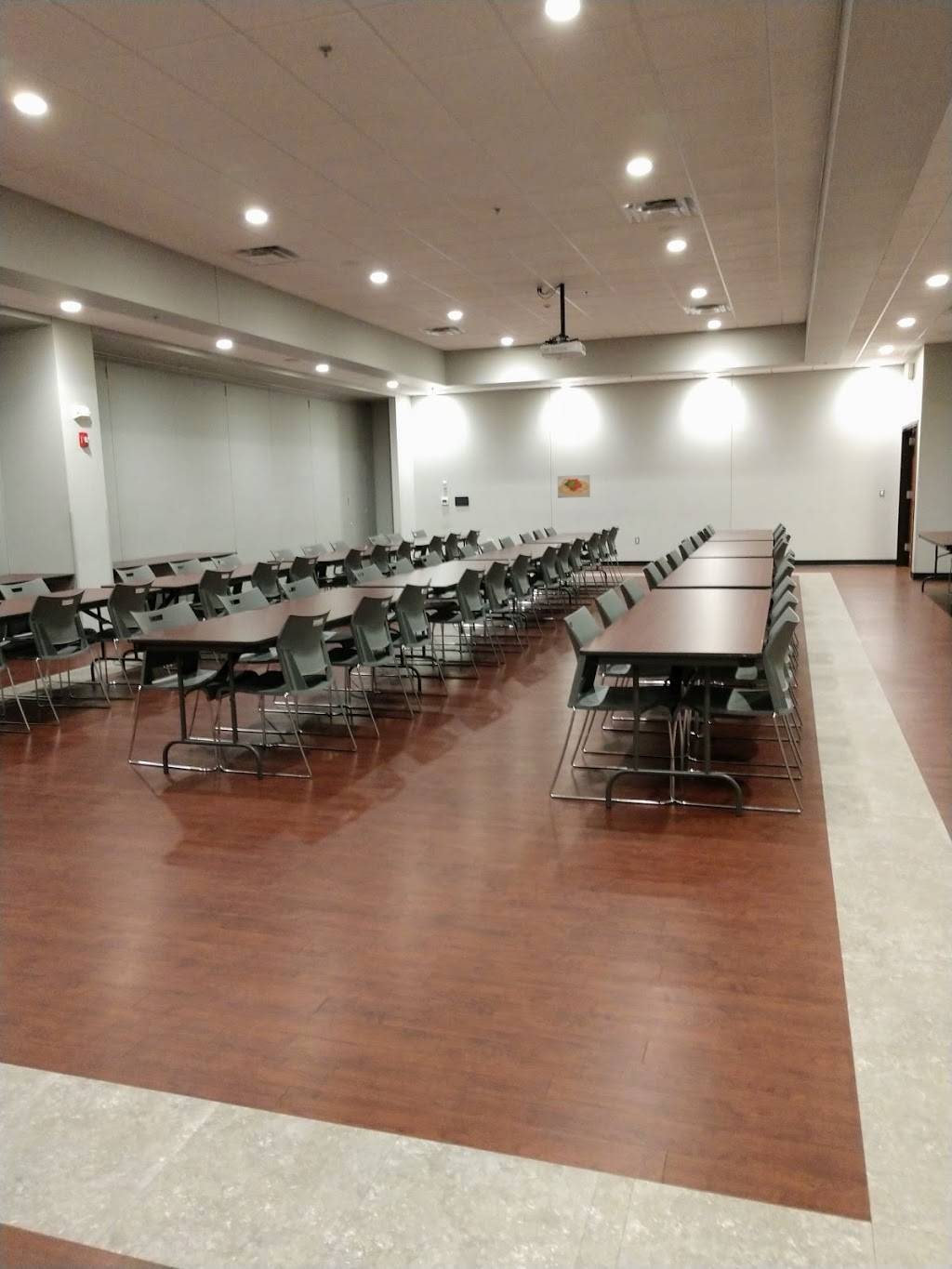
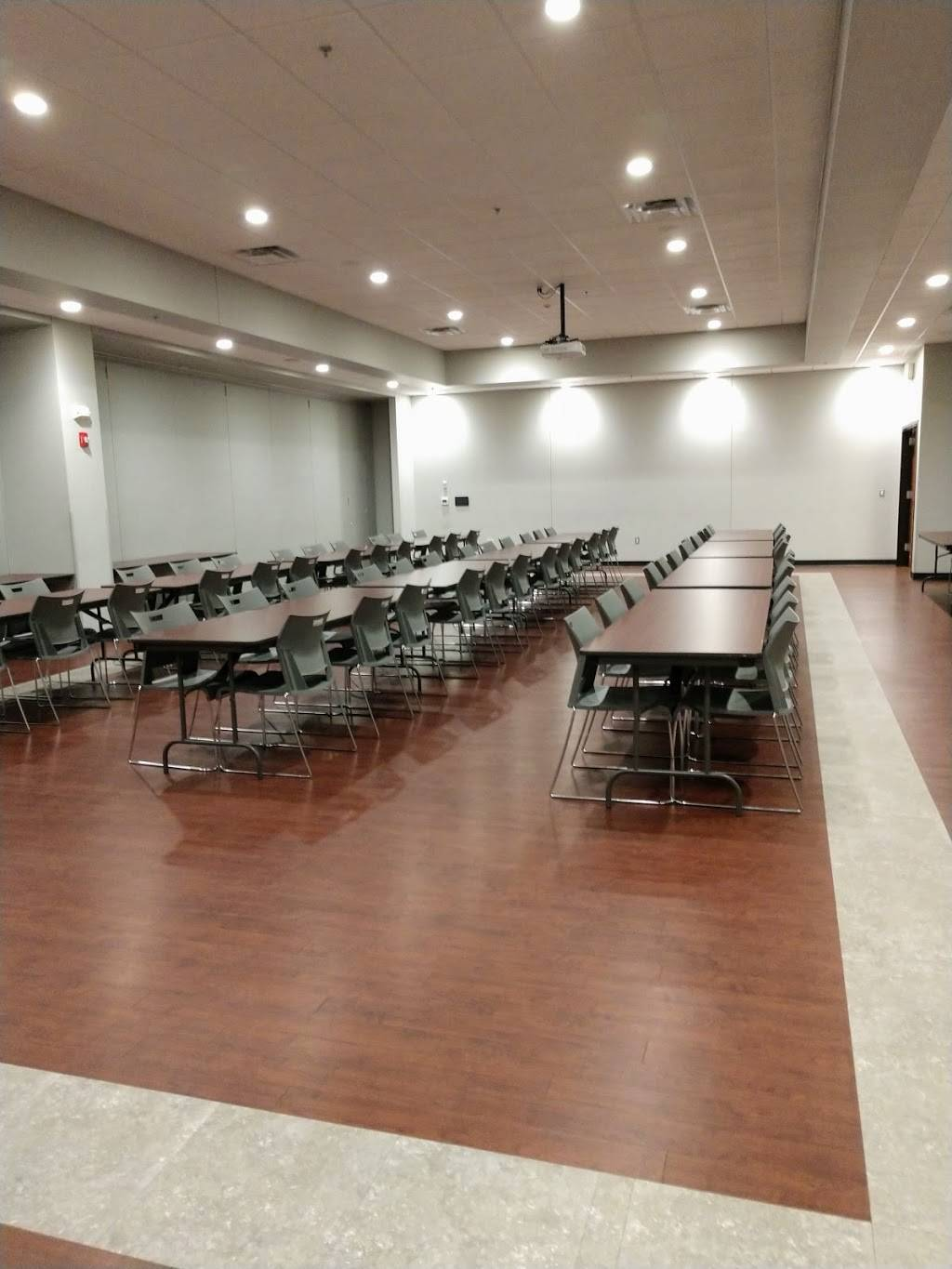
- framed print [557,474,591,499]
